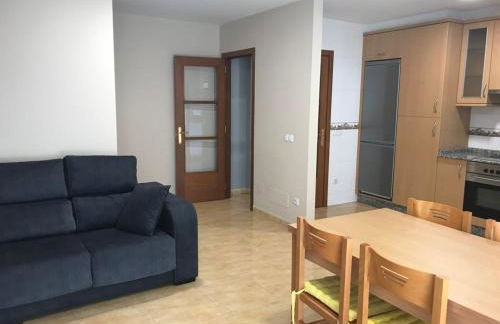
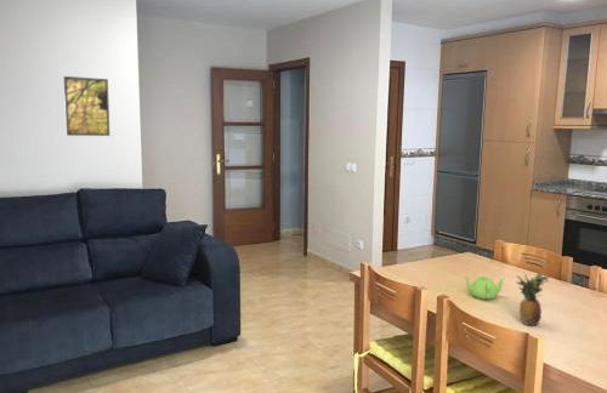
+ fruit [515,269,551,326]
+ teapot [464,275,507,301]
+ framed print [63,75,110,137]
